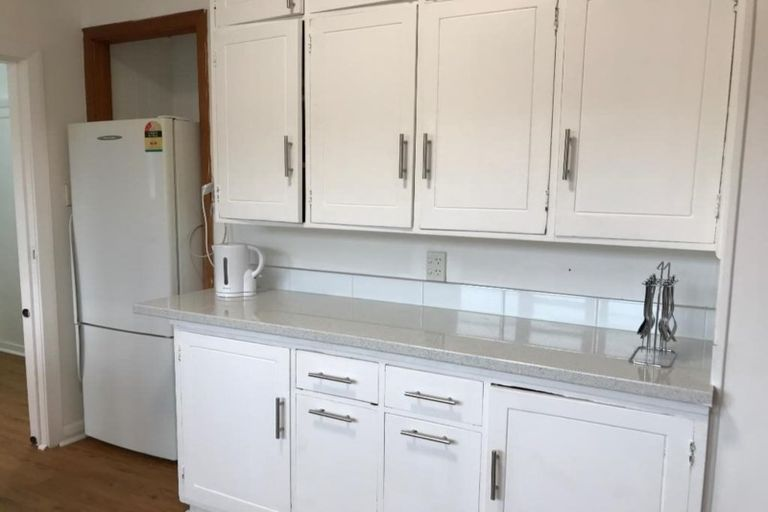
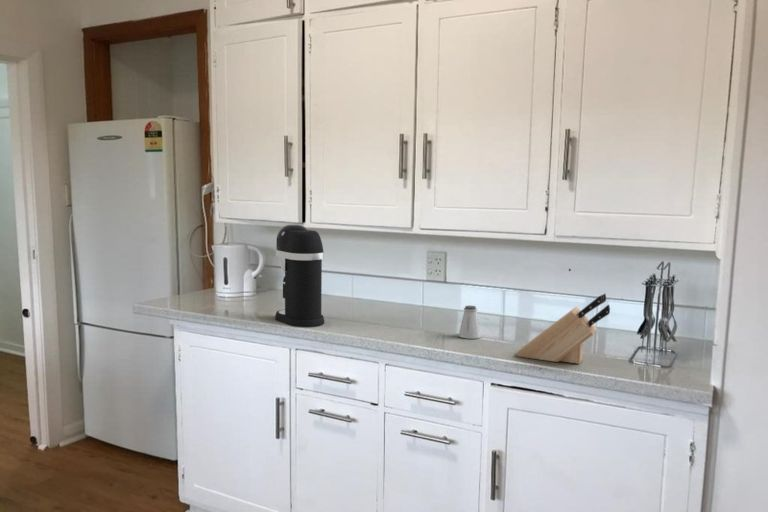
+ knife block [515,293,611,365]
+ saltshaker [458,305,481,340]
+ coffee maker [274,223,325,328]
